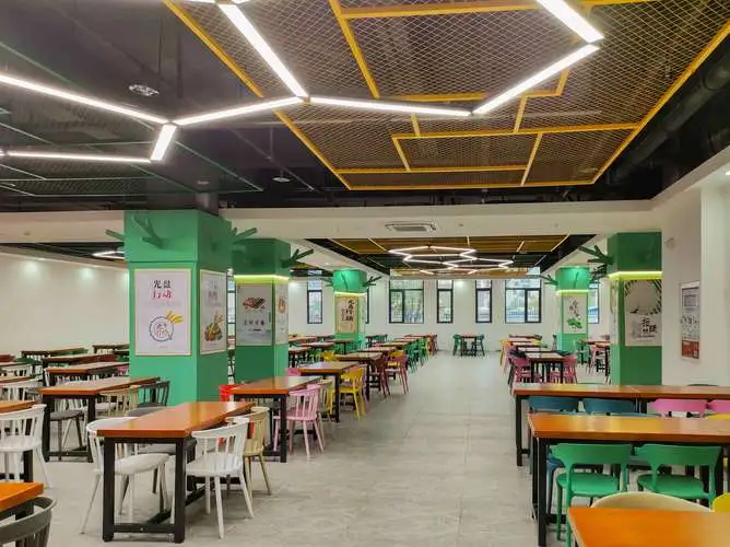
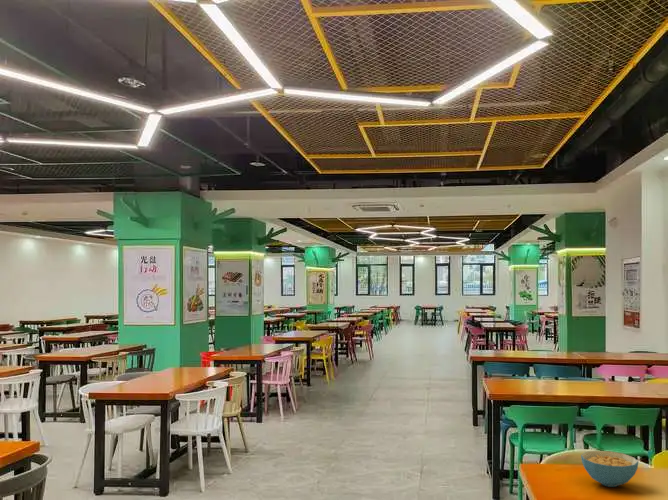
+ cereal bowl [580,450,639,488]
